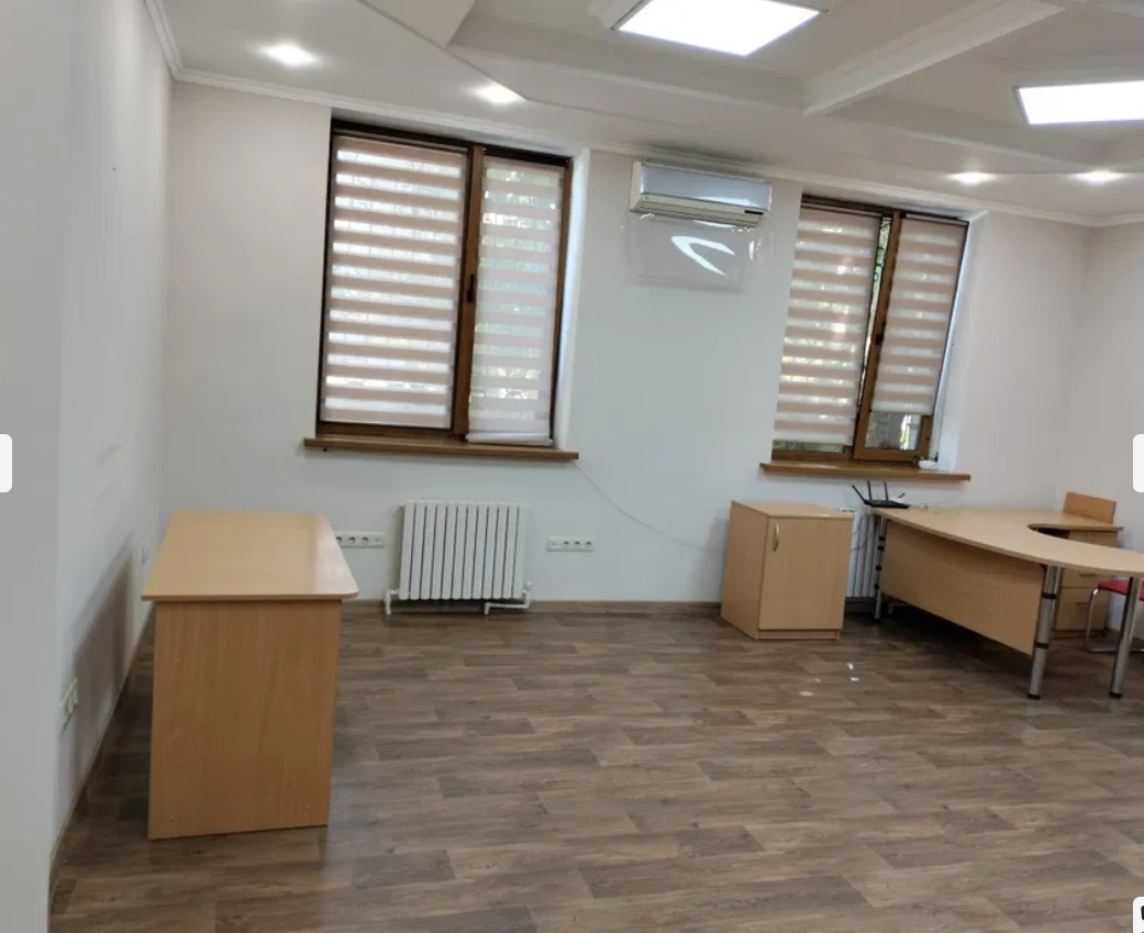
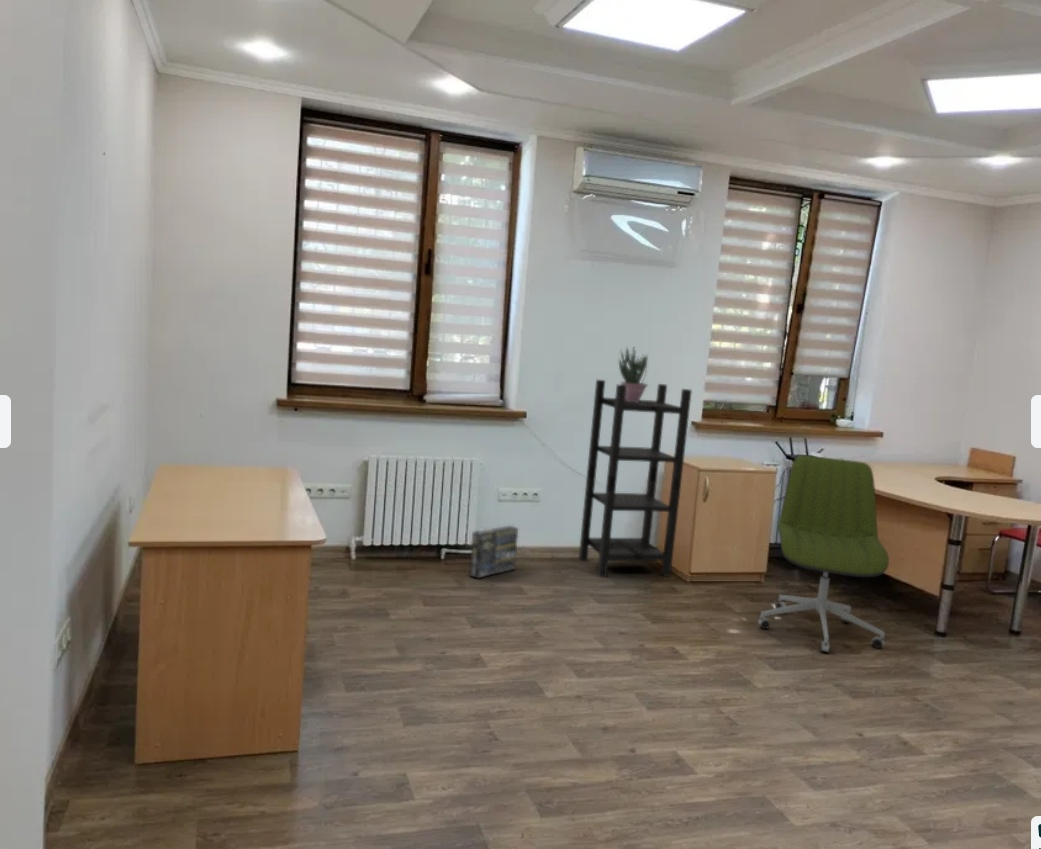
+ office chair [757,454,890,654]
+ shelving unit [578,379,693,578]
+ box [469,525,519,579]
+ potted plant [618,345,649,403]
